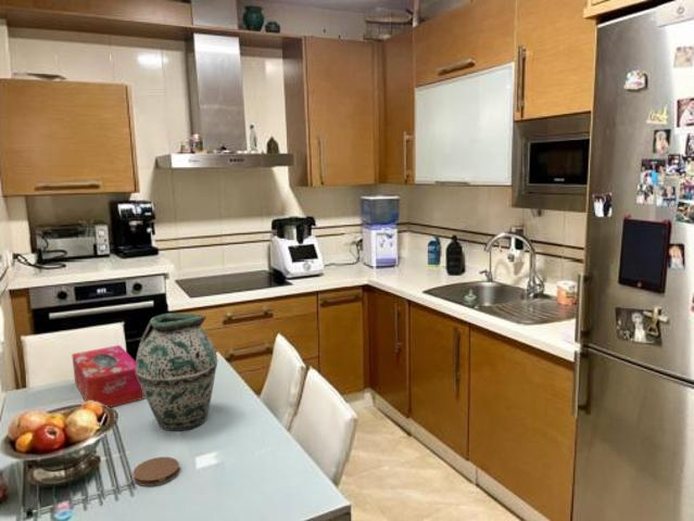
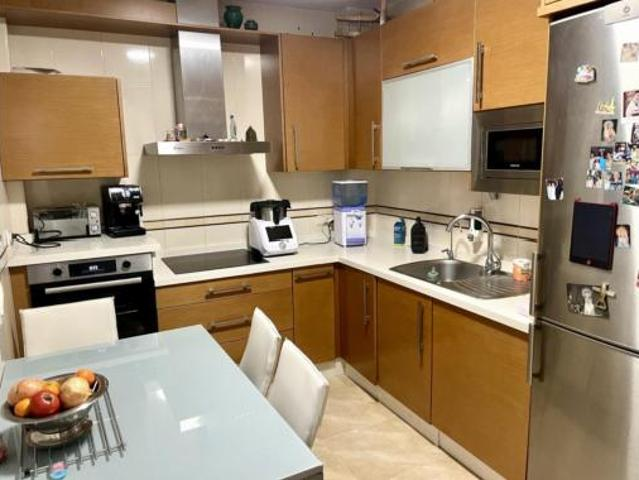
- vase [135,313,218,432]
- tissue box [71,344,146,408]
- coaster [133,456,180,487]
